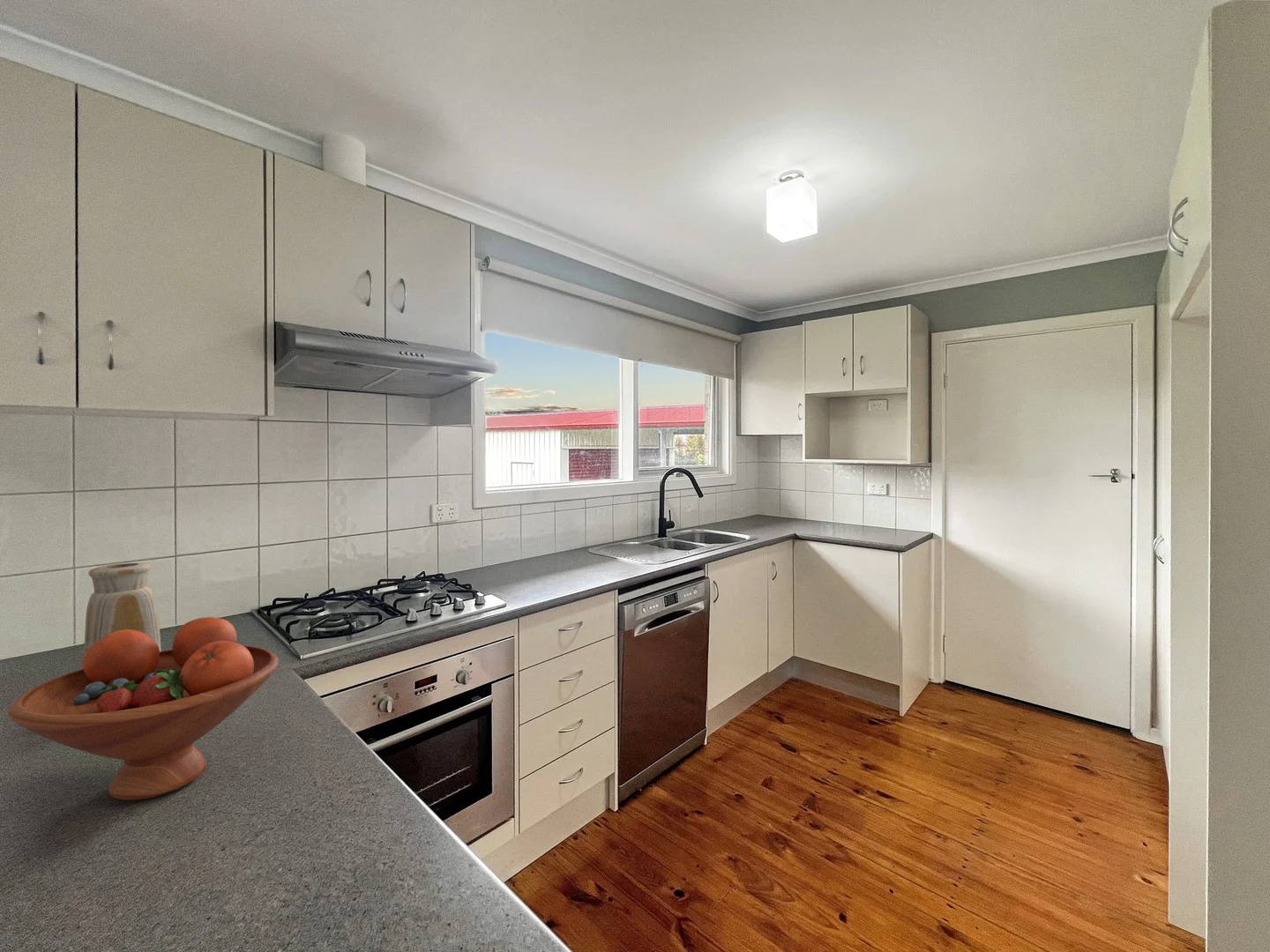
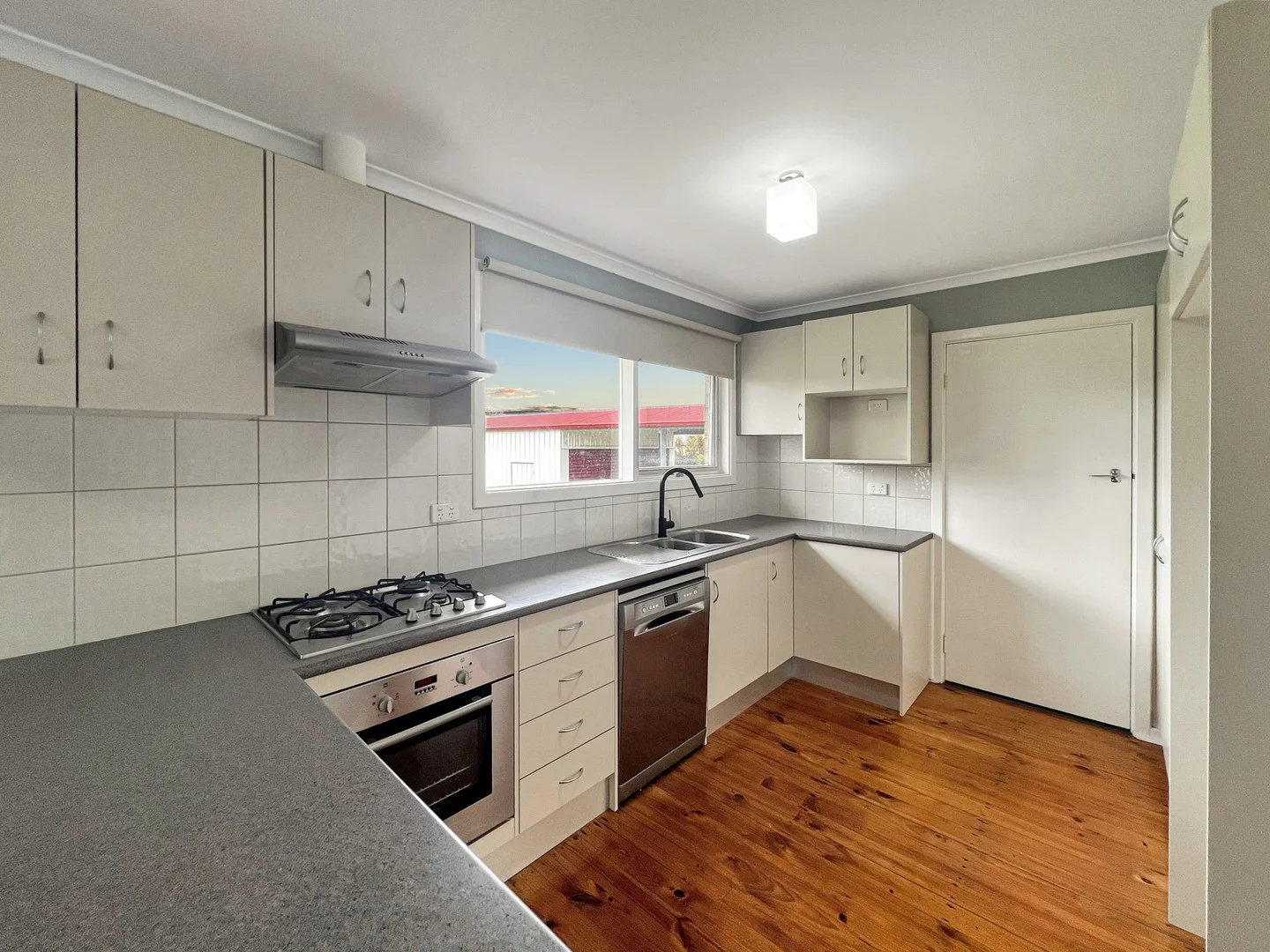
- vase [82,562,162,658]
- fruit bowl [8,616,280,801]
